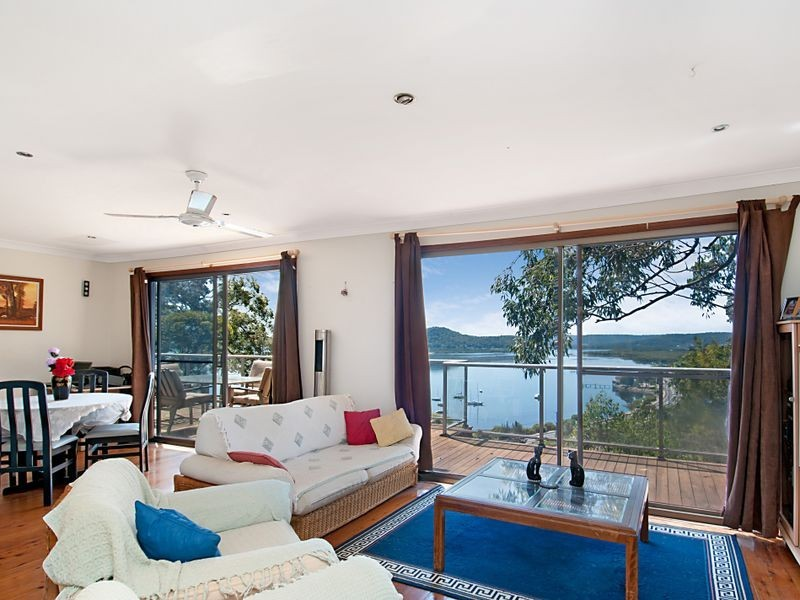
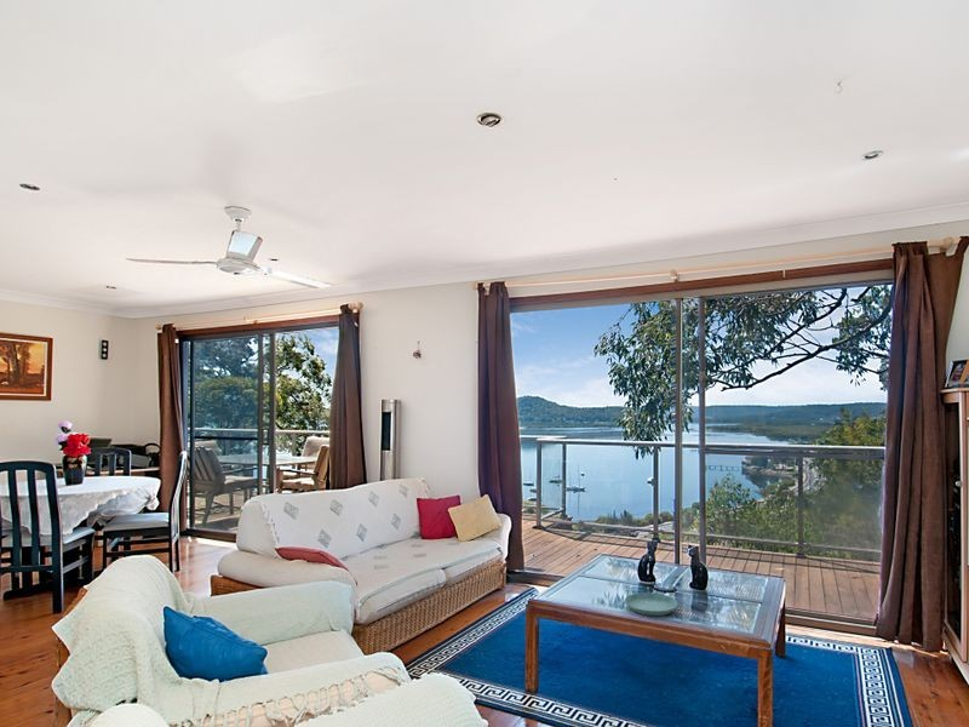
+ saucer [624,591,678,617]
